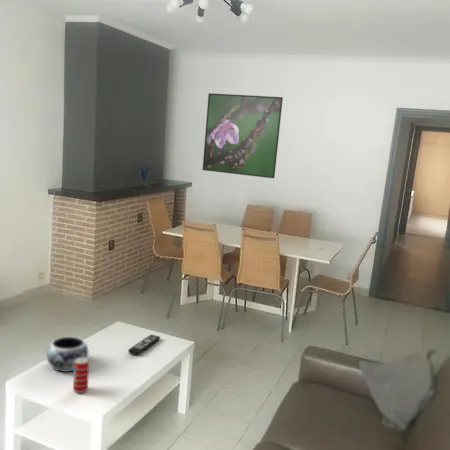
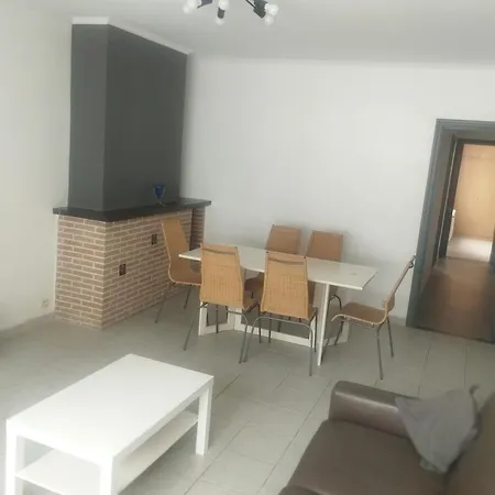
- remote control [127,334,161,356]
- beverage can [72,357,90,394]
- decorative bowl [46,335,89,373]
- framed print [202,92,284,179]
